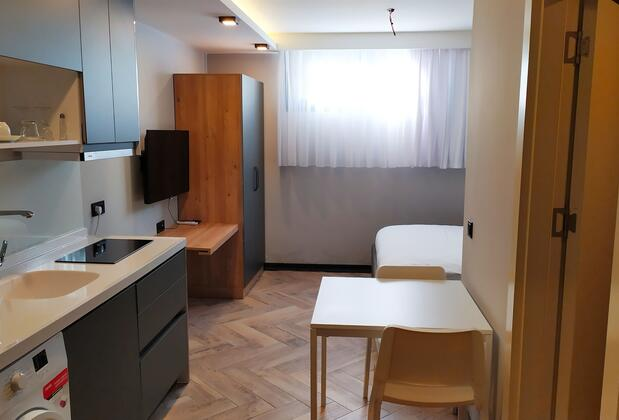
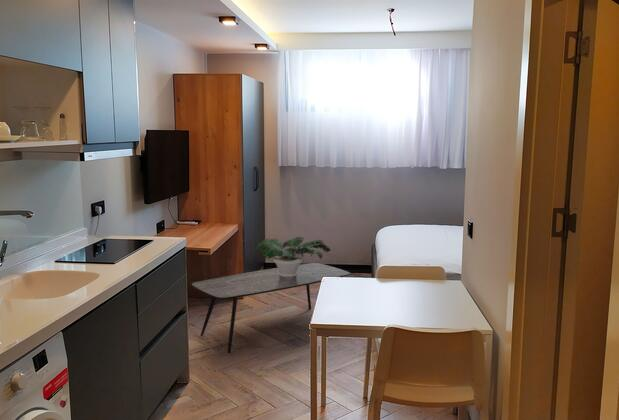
+ coffee table [191,262,351,354]
+ potted plant [254,236,331,277]
